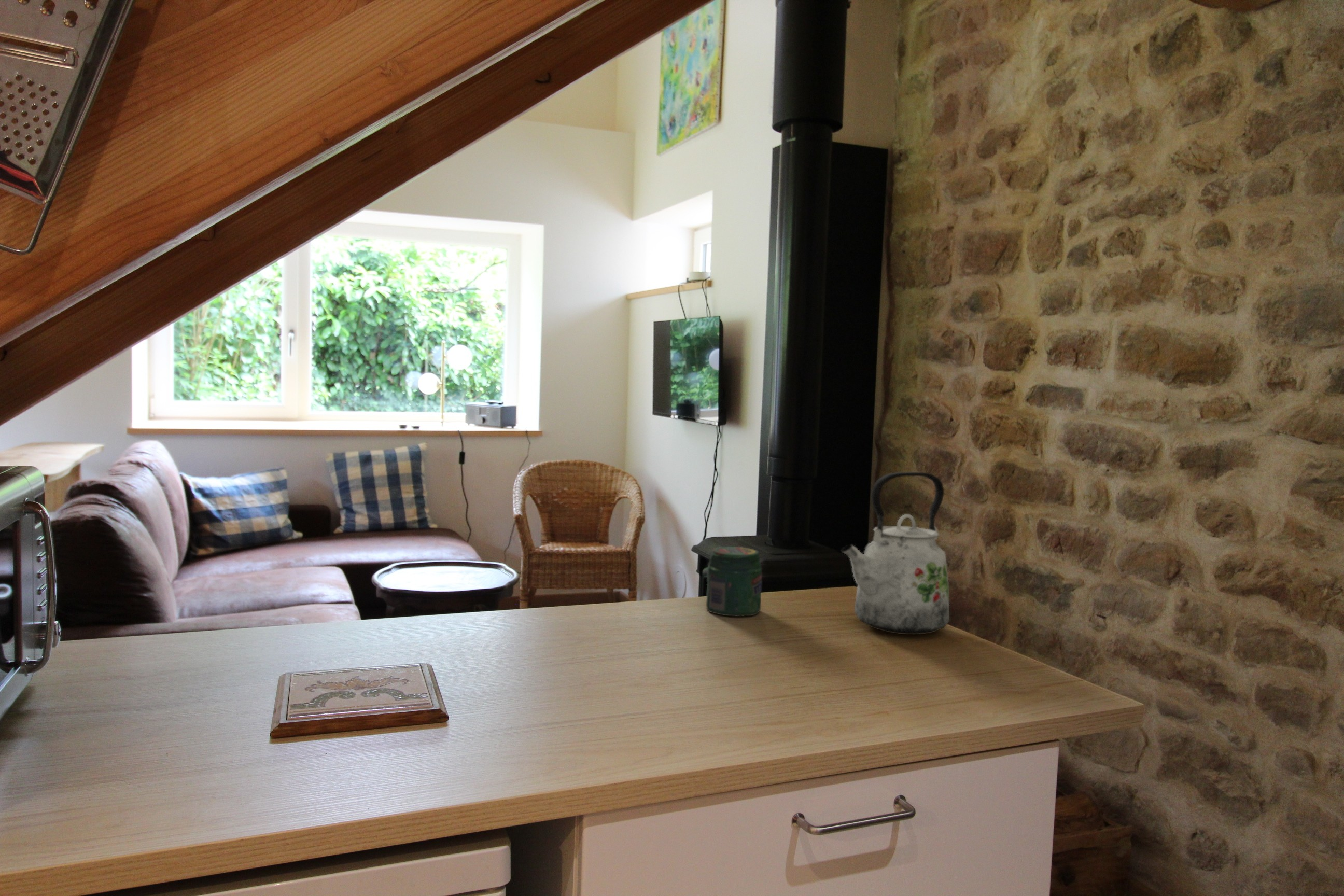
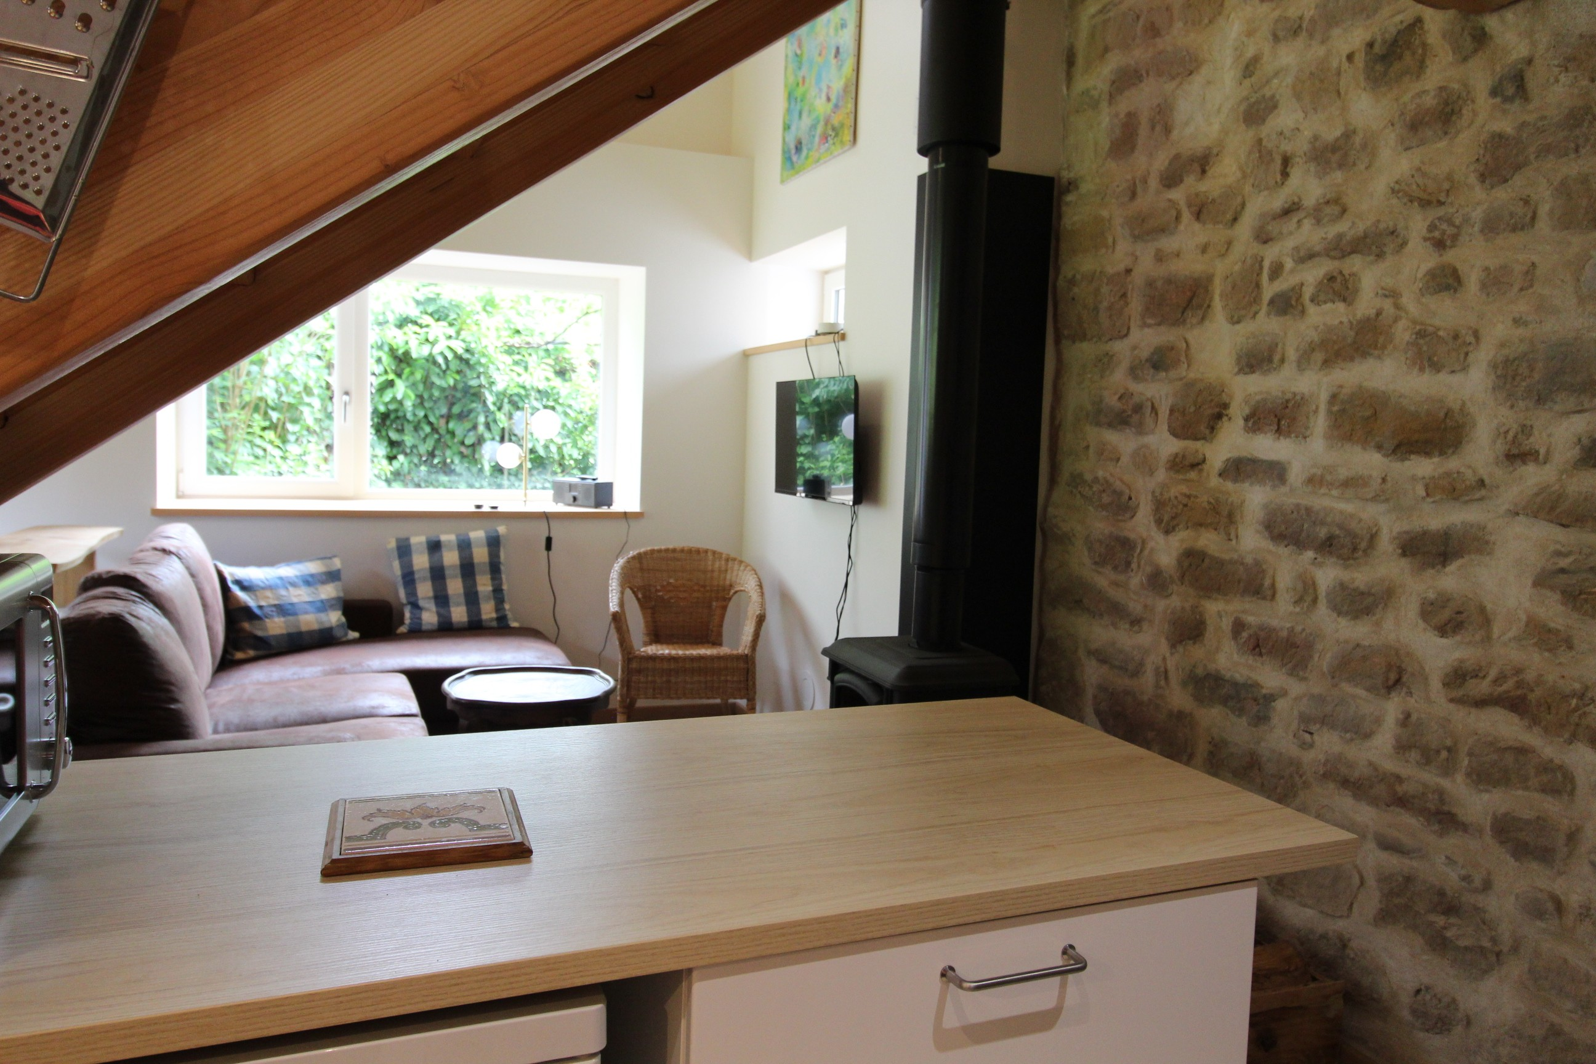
- jar [706,546,762,617]
- kettle [841,471,950,635]
